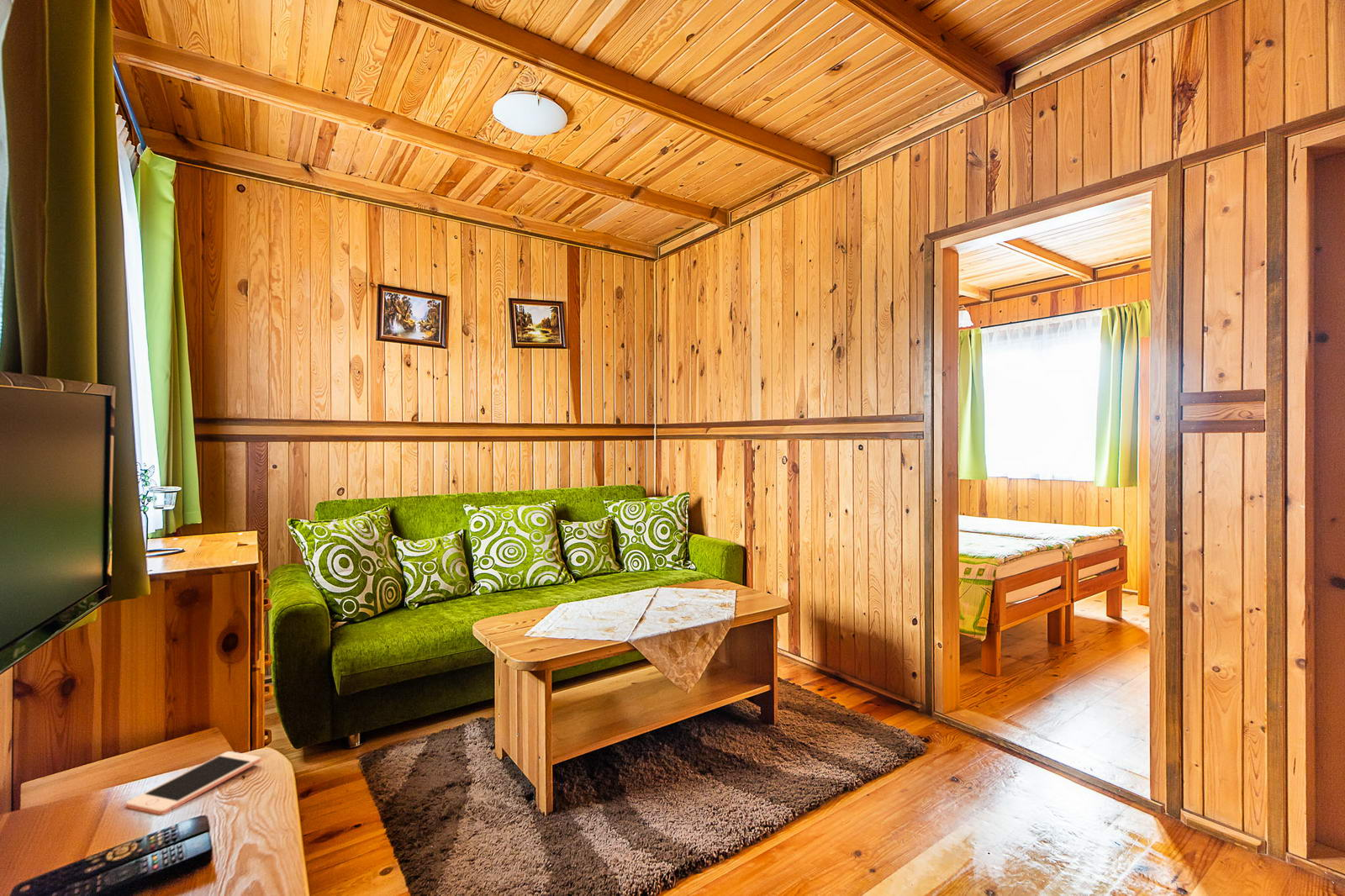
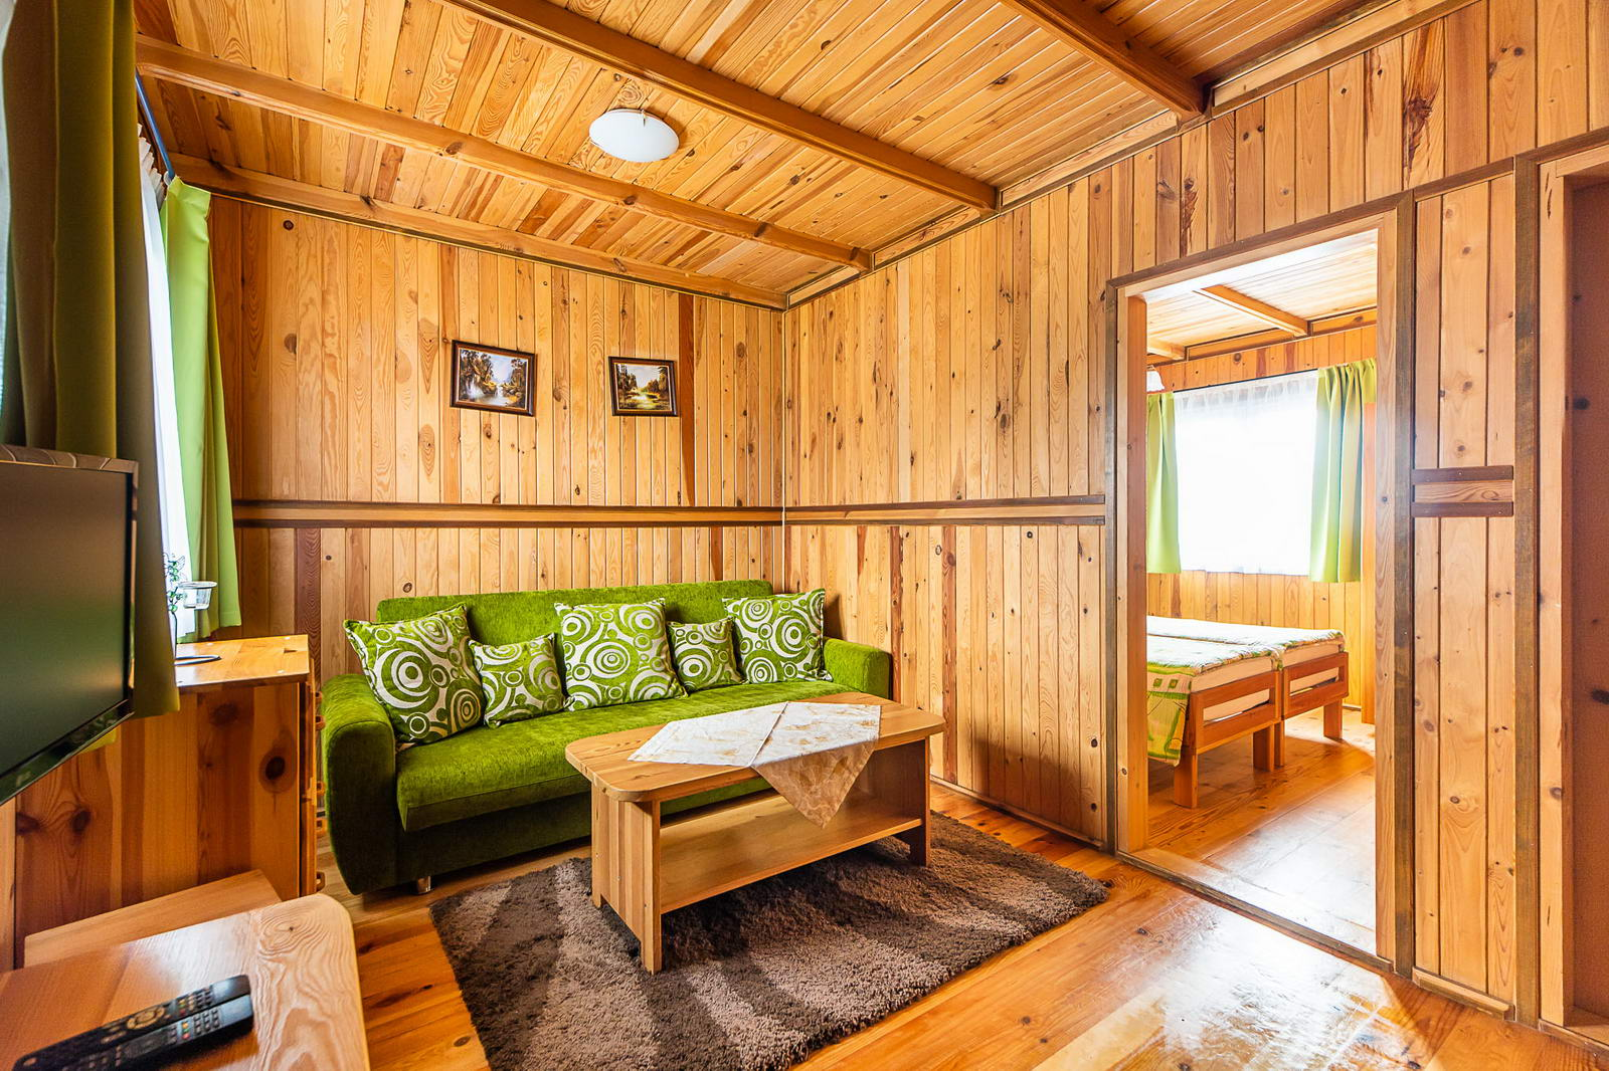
- cell phone [125,751,261,815]
